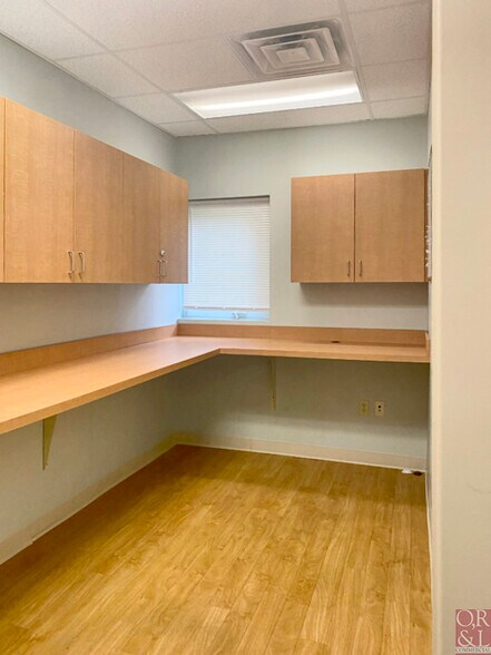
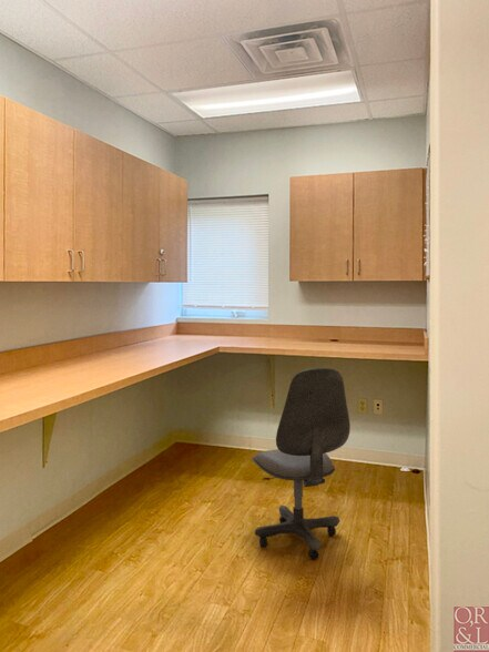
+ office chair [252,367,352,561]
